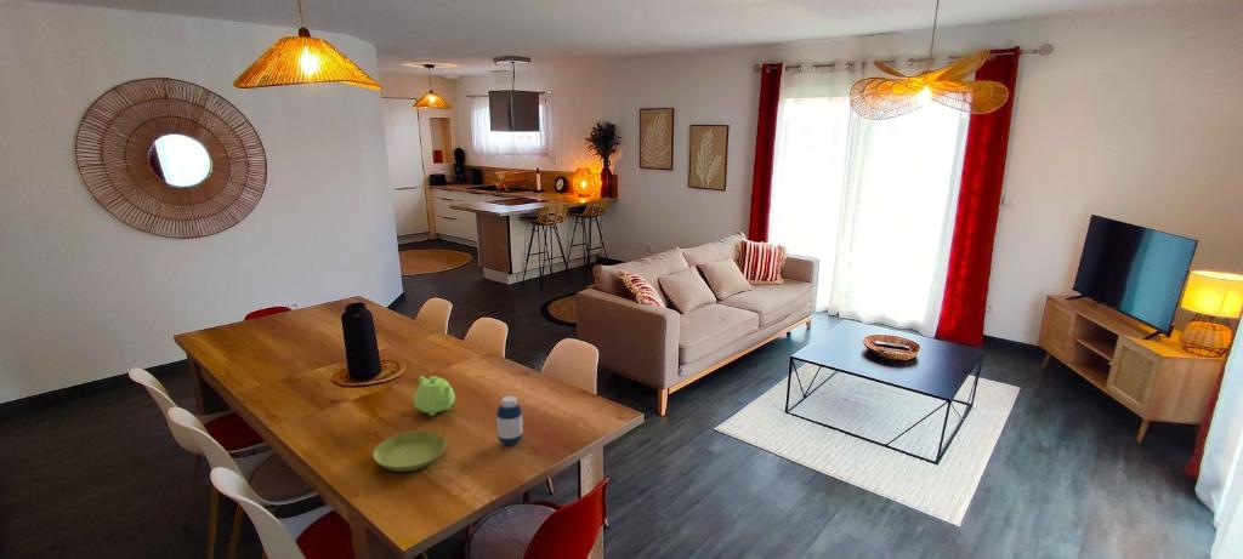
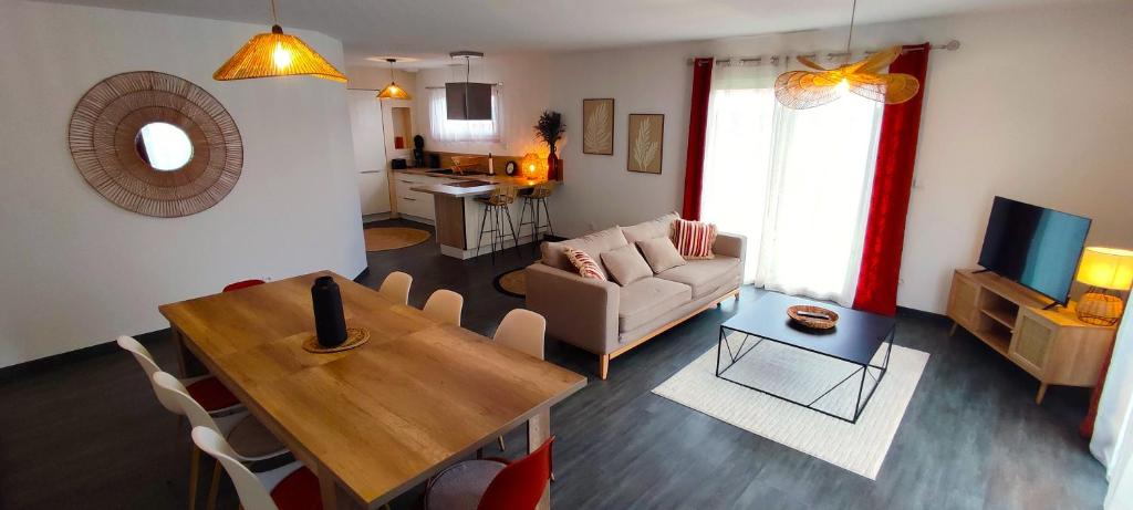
- saucer [371,430,447,473]
- medicine bottle [495,395,524,446]
- teapot [413,375,456,417]
